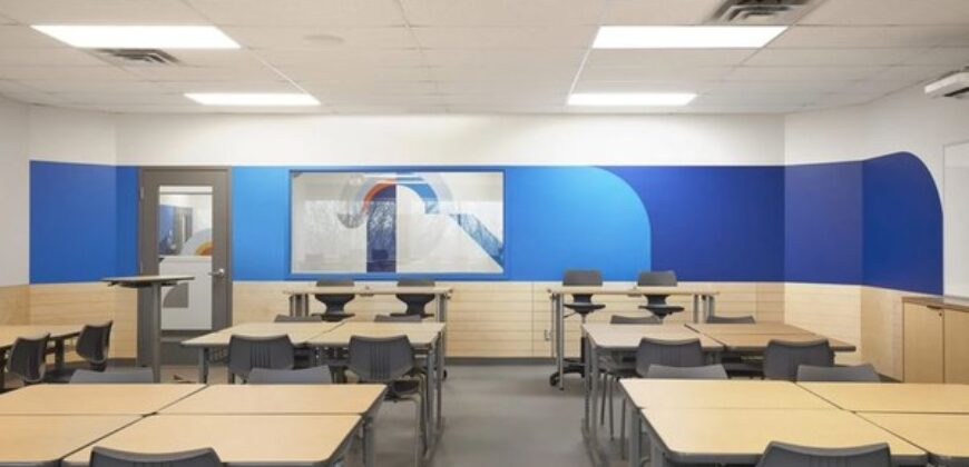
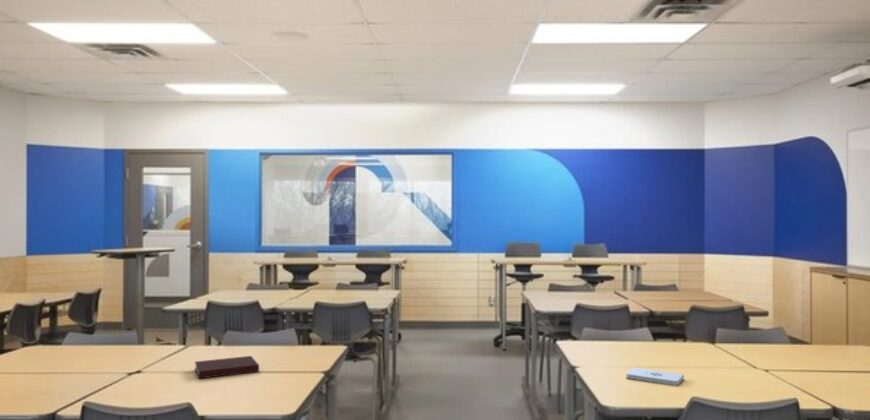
+ notebook [194,355,260,380]
+ notepad [625,366,685,386]
